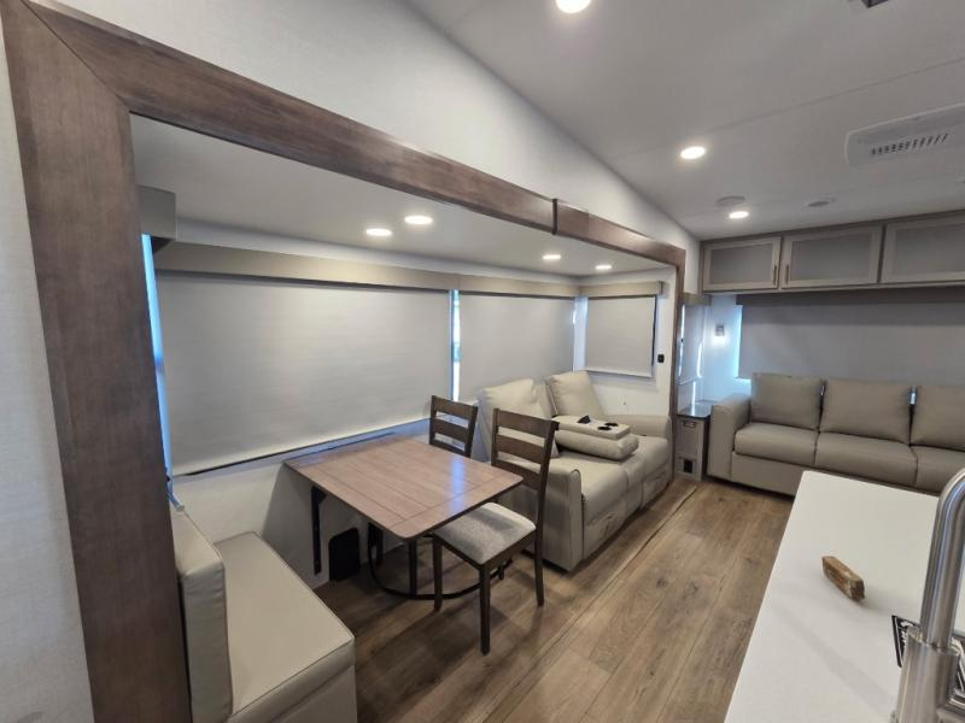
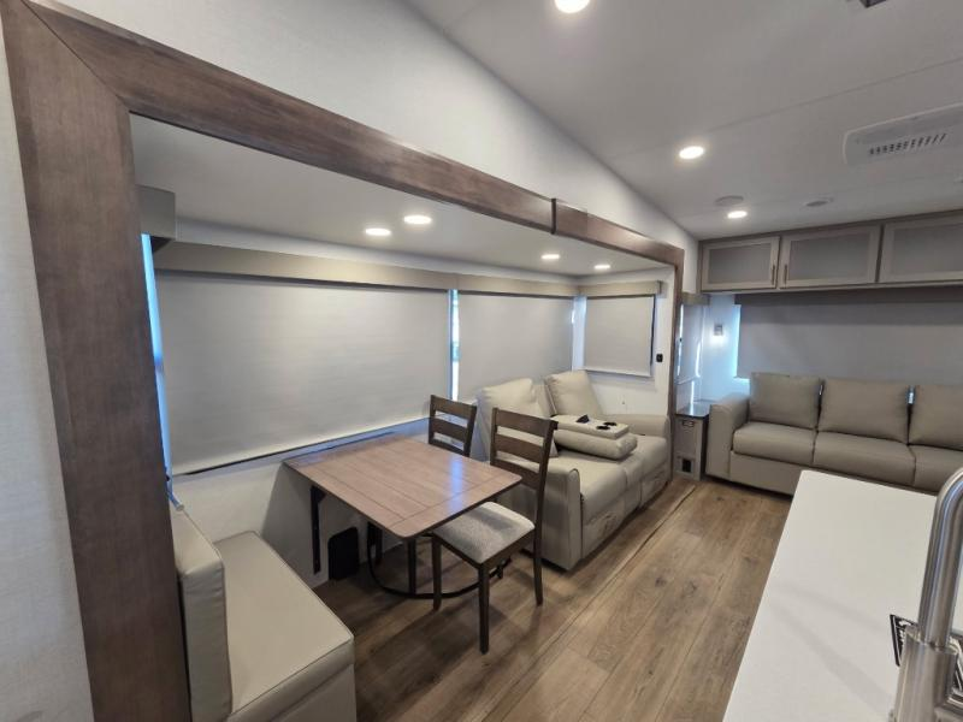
- soap bar [820,556,866,601]
